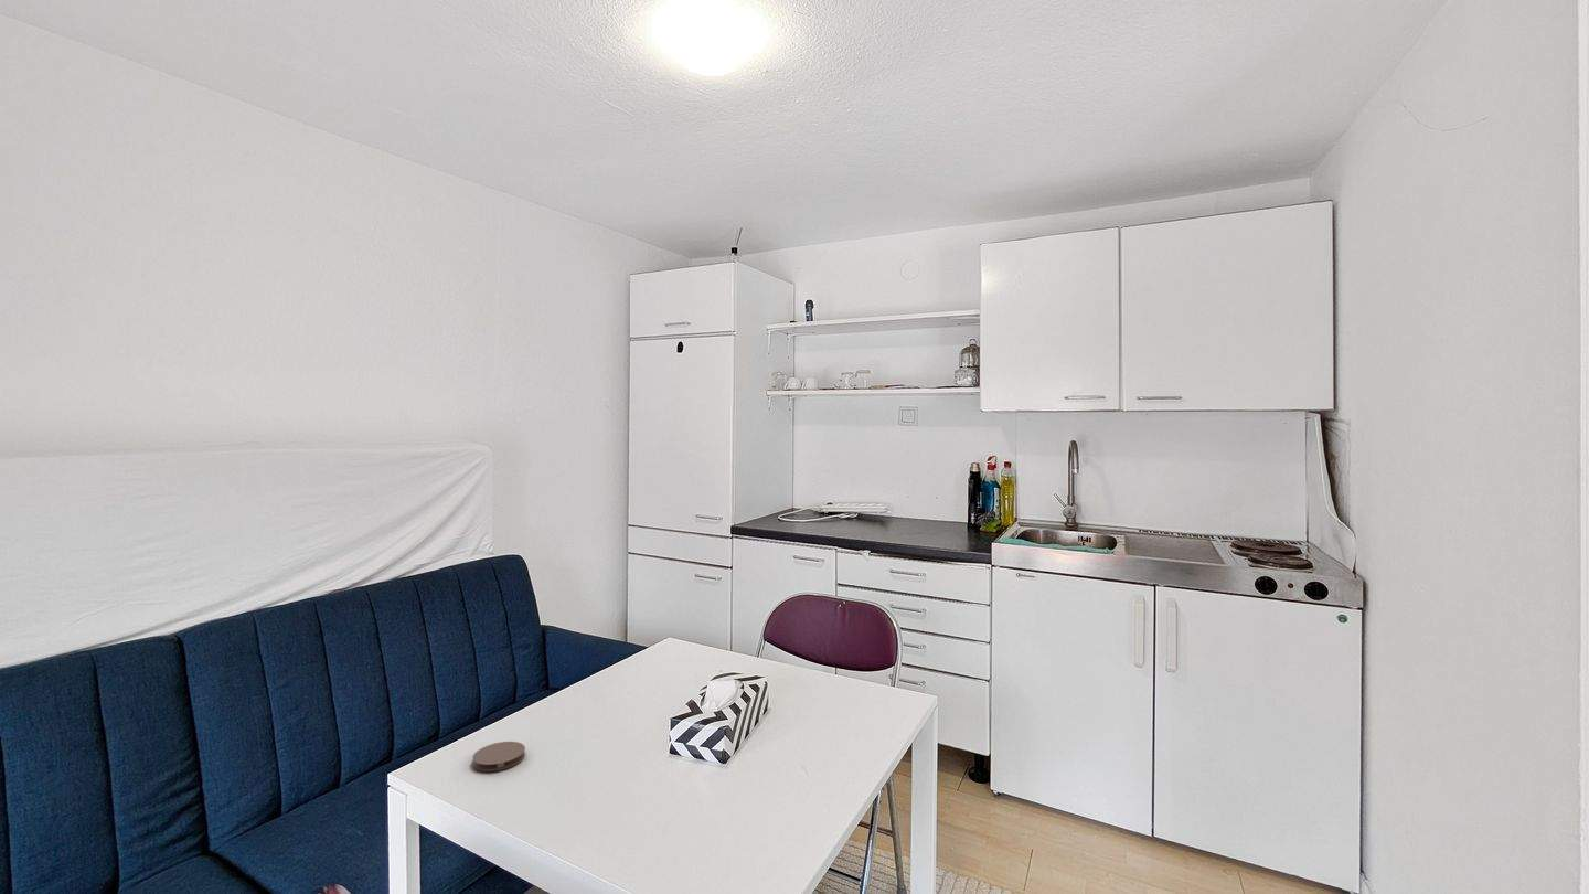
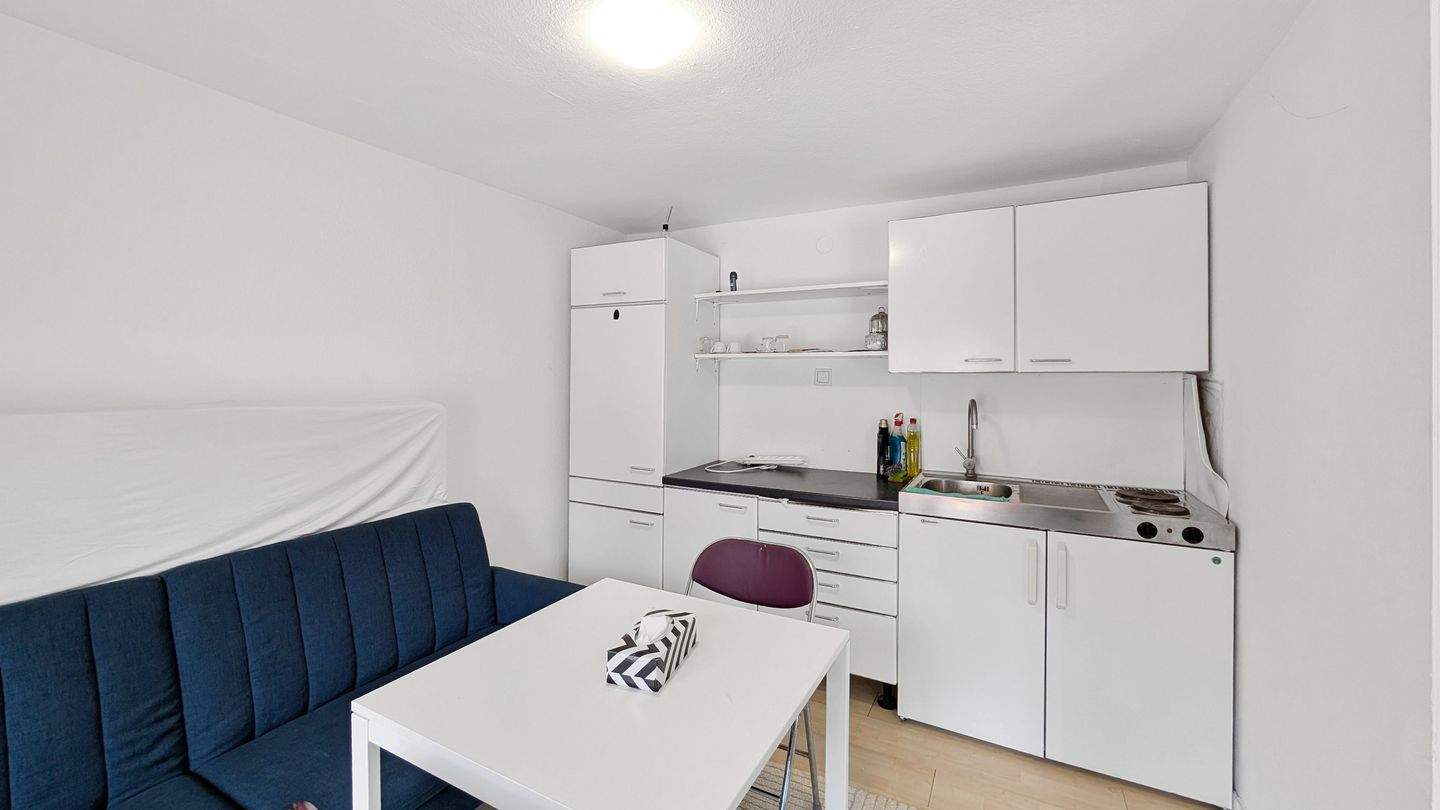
- coaster [471,741,526,773]
